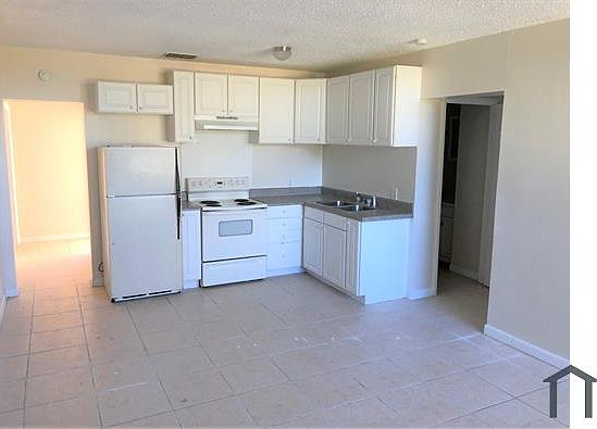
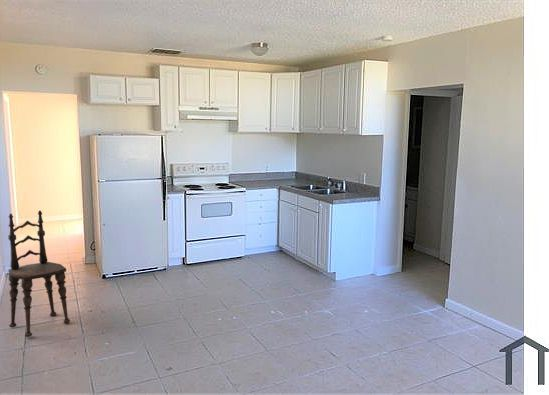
+ dining chair [7,210,71,338]
